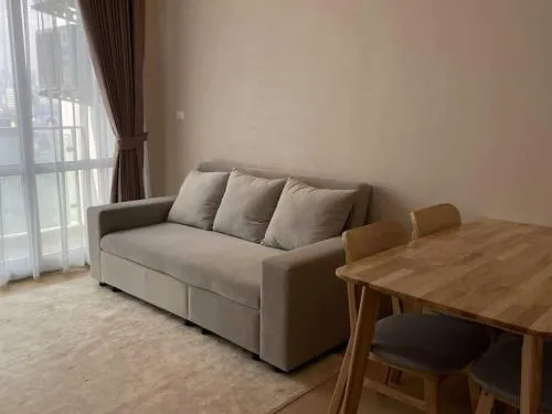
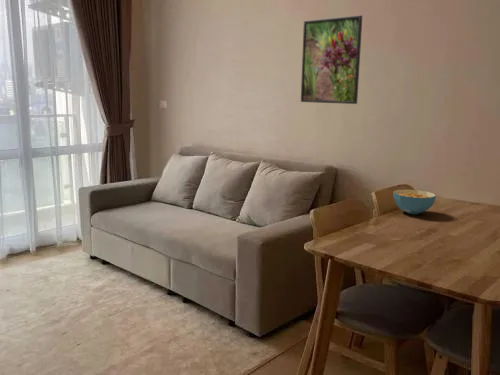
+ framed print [300,14,363,105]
+ cereal bowl [392,188,437,215]
